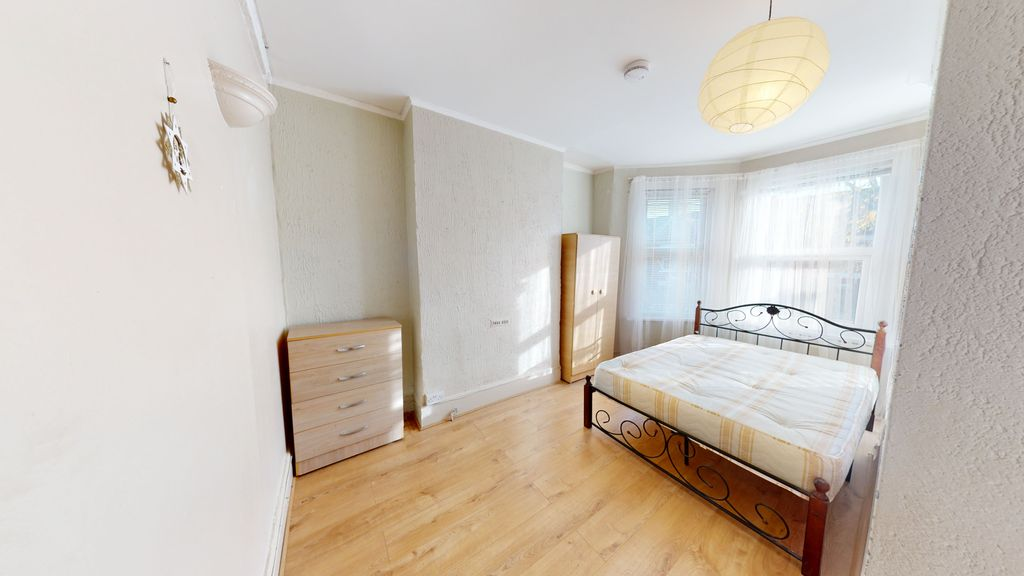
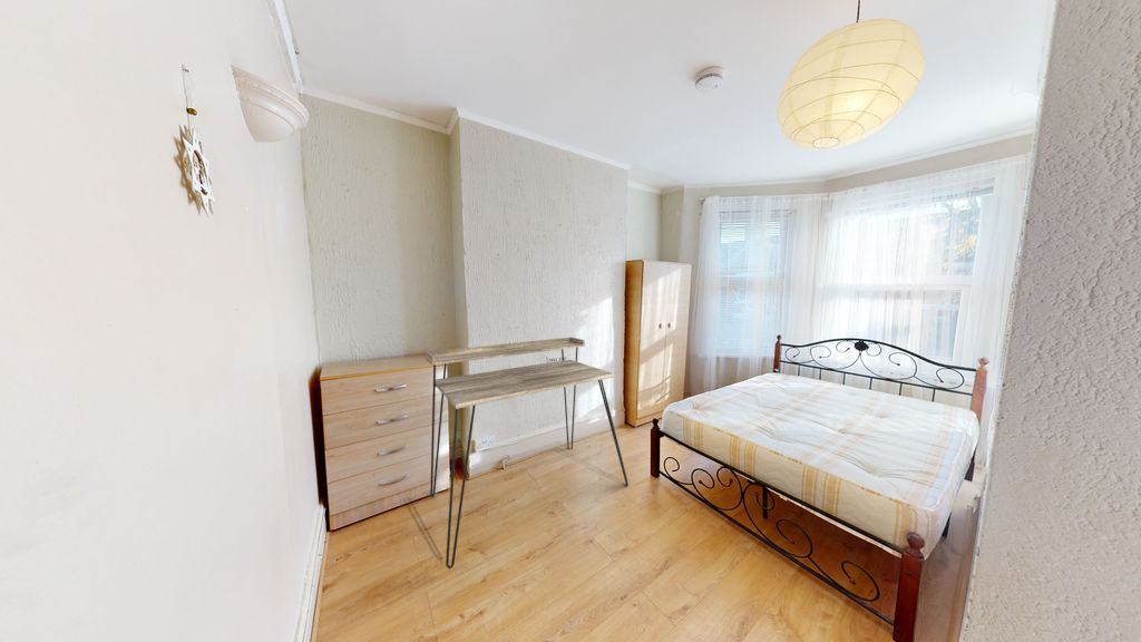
+ desk [425,337,630,570]
